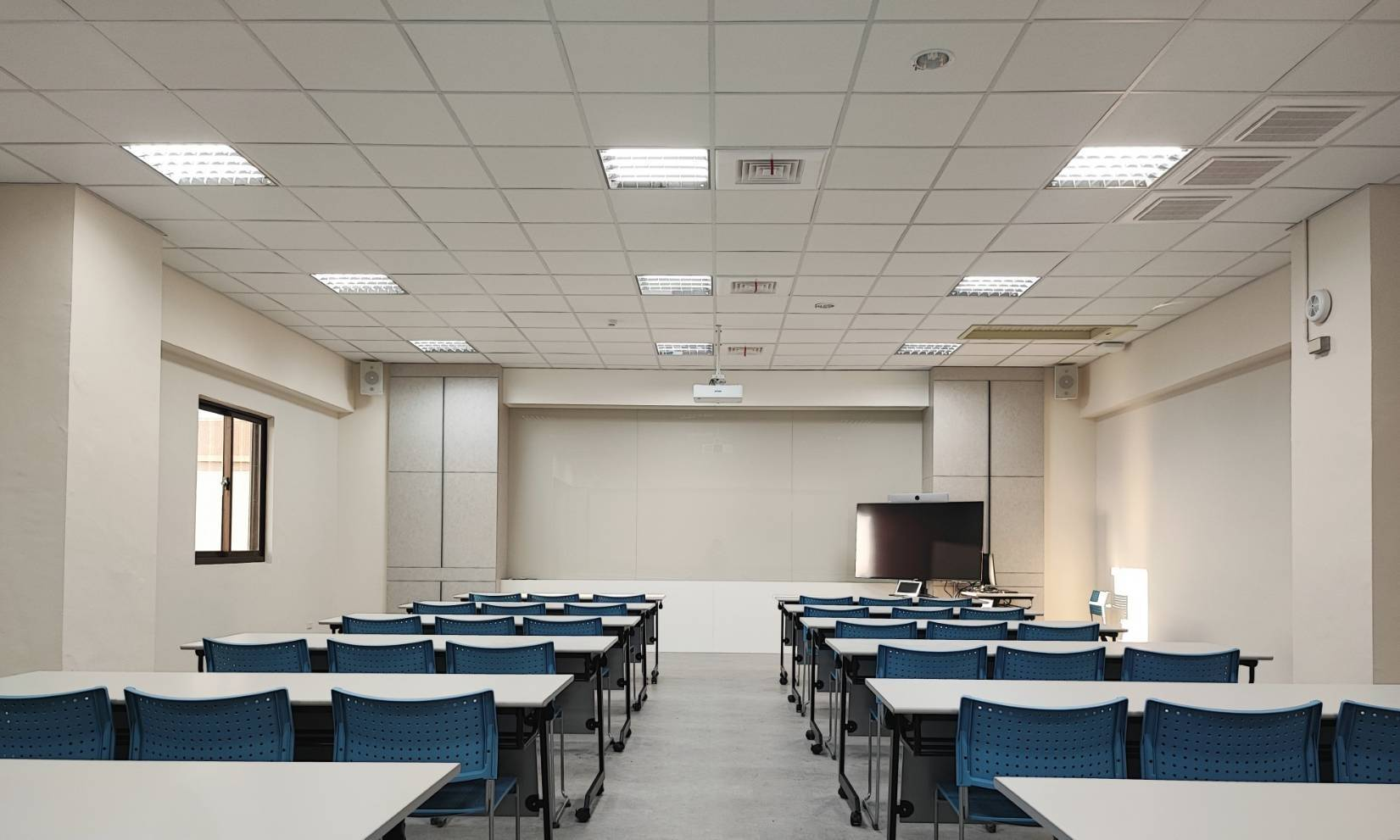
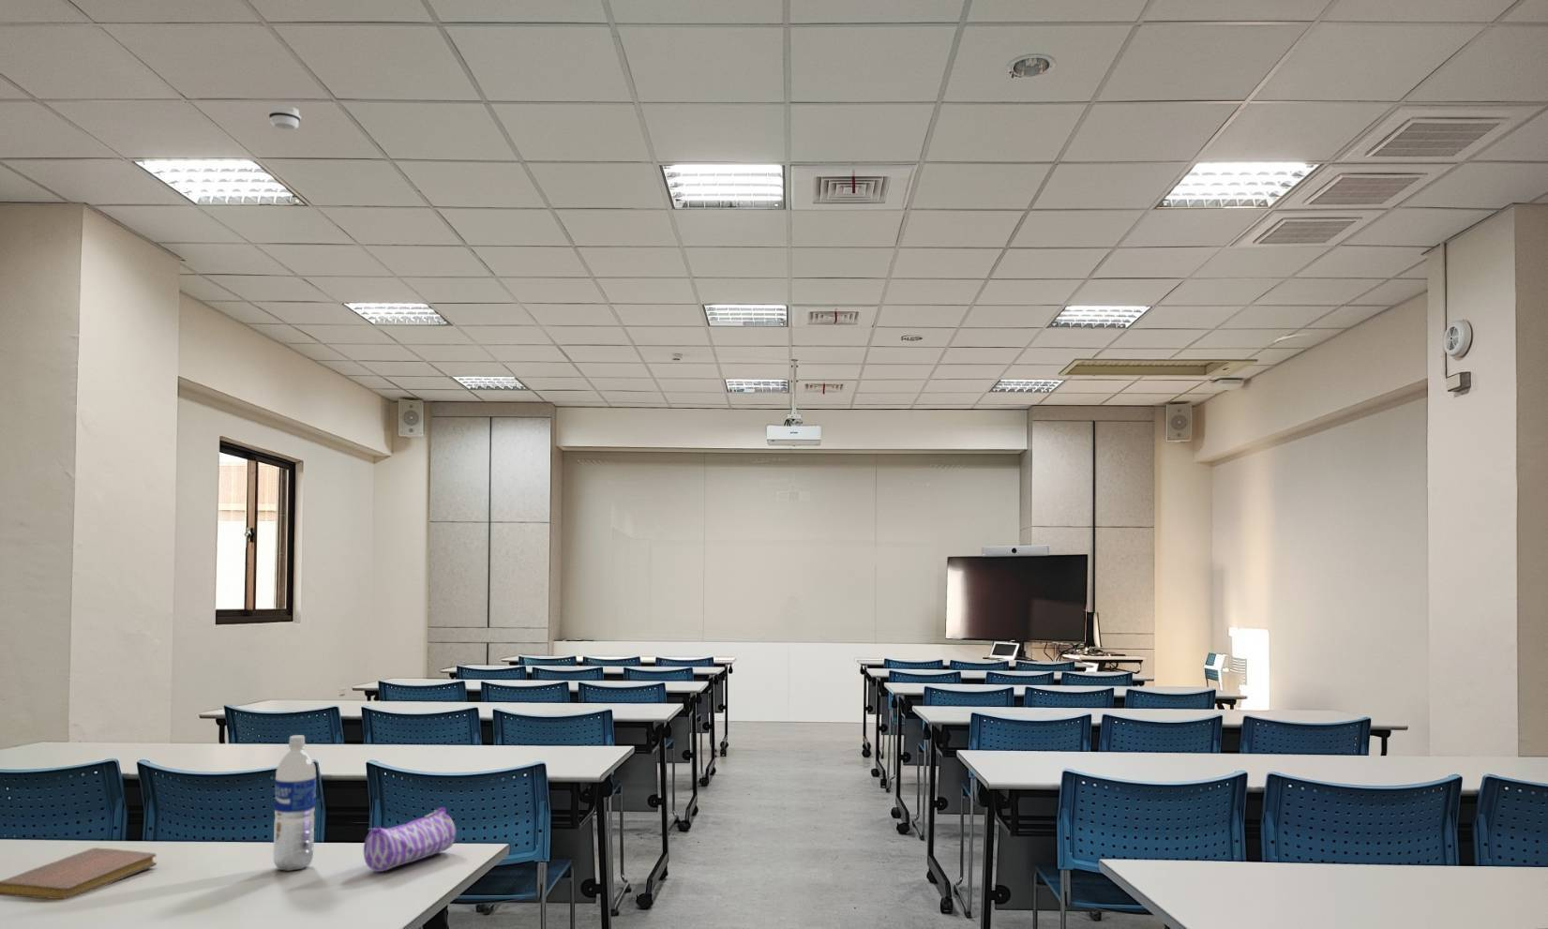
+ pencil case [363,807,457,873]
+ water bottle [273,734,317,871]
+ smoke detector [268,104,302,132]
+ notebook [0,846,157,900]
